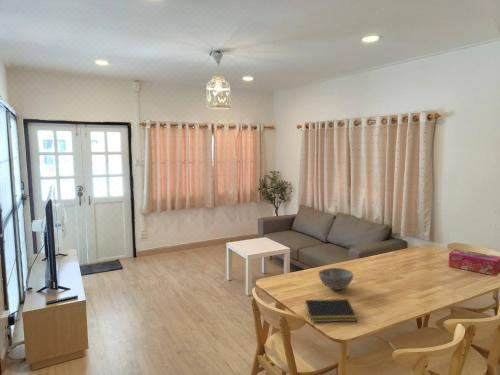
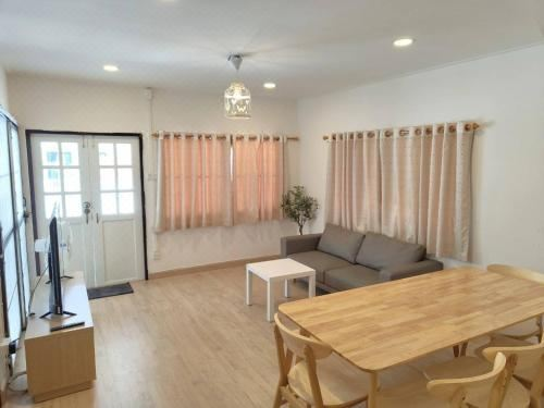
- notepad [304,298,359,323]
- tissue box [448,248,500,277]
- bowl [317,267,354,291]
